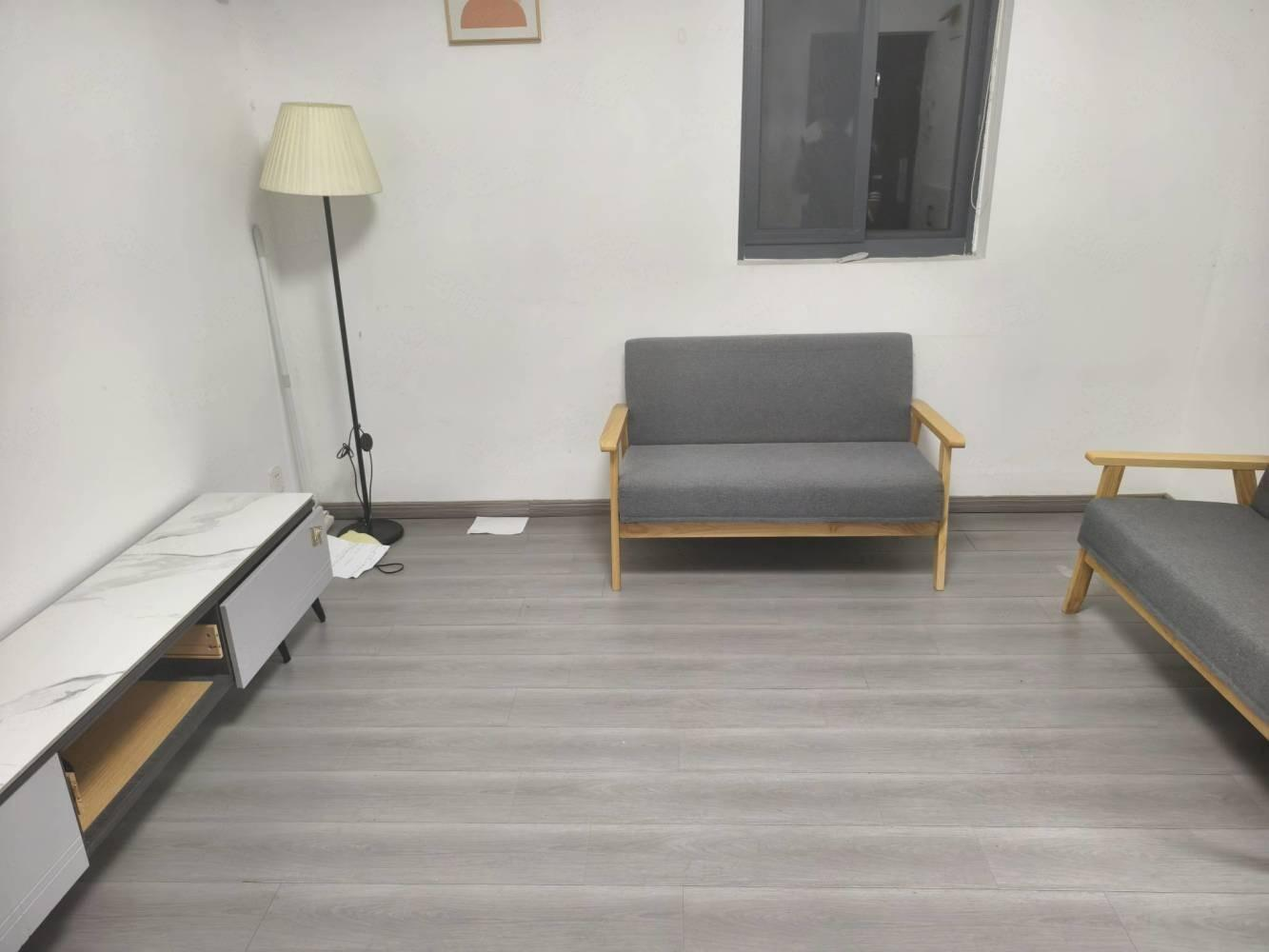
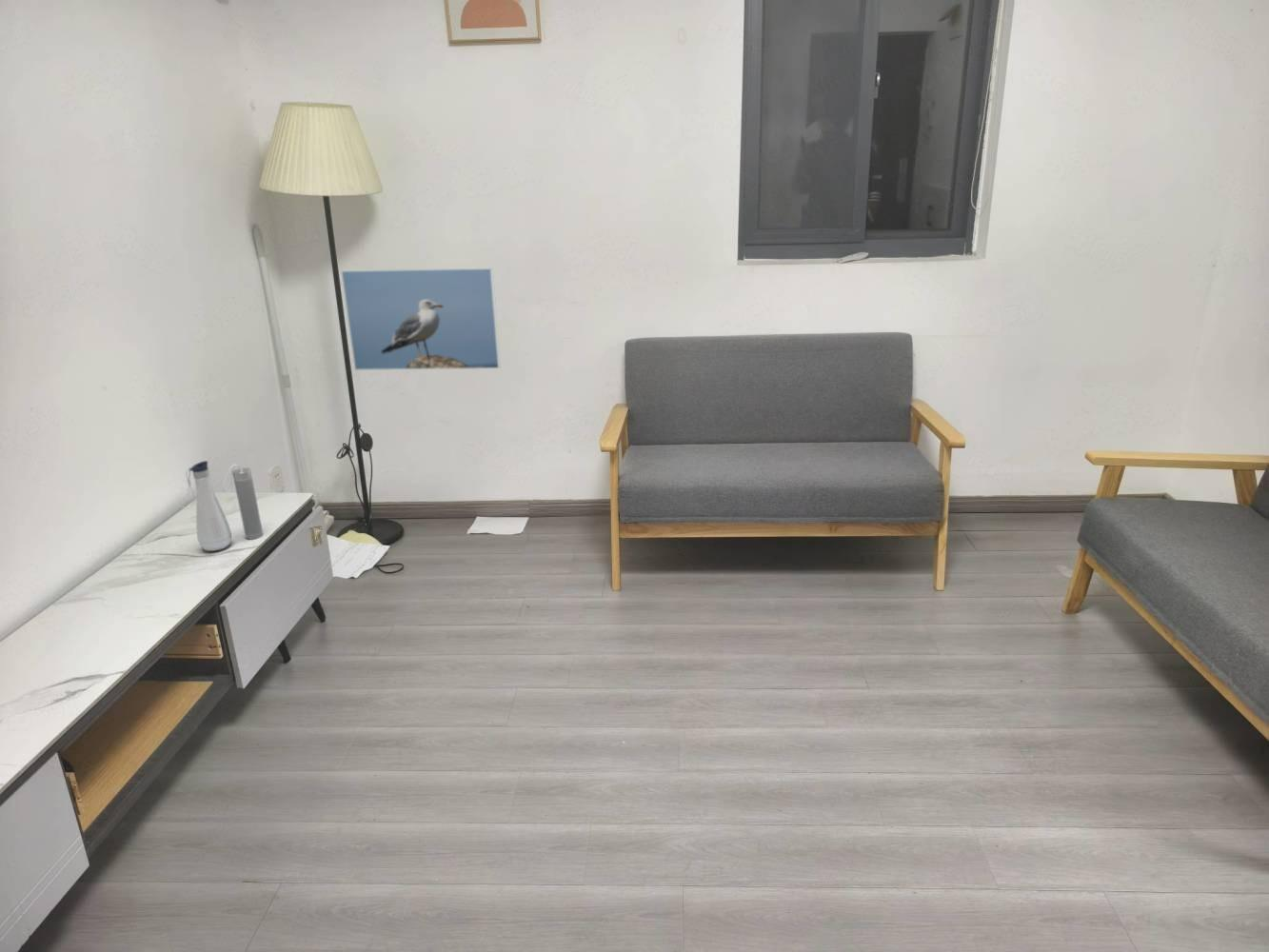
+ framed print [340,267,502,371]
+ water bottle [178,460,264,552]
